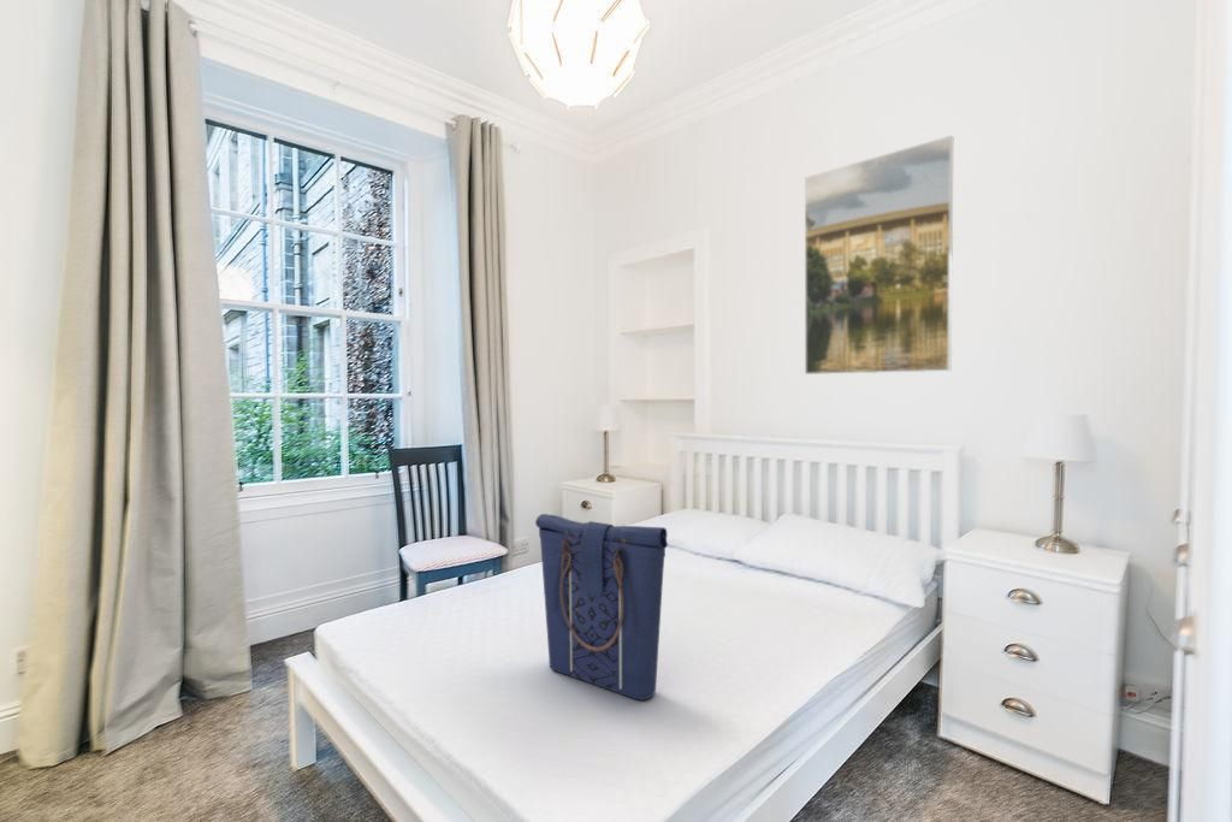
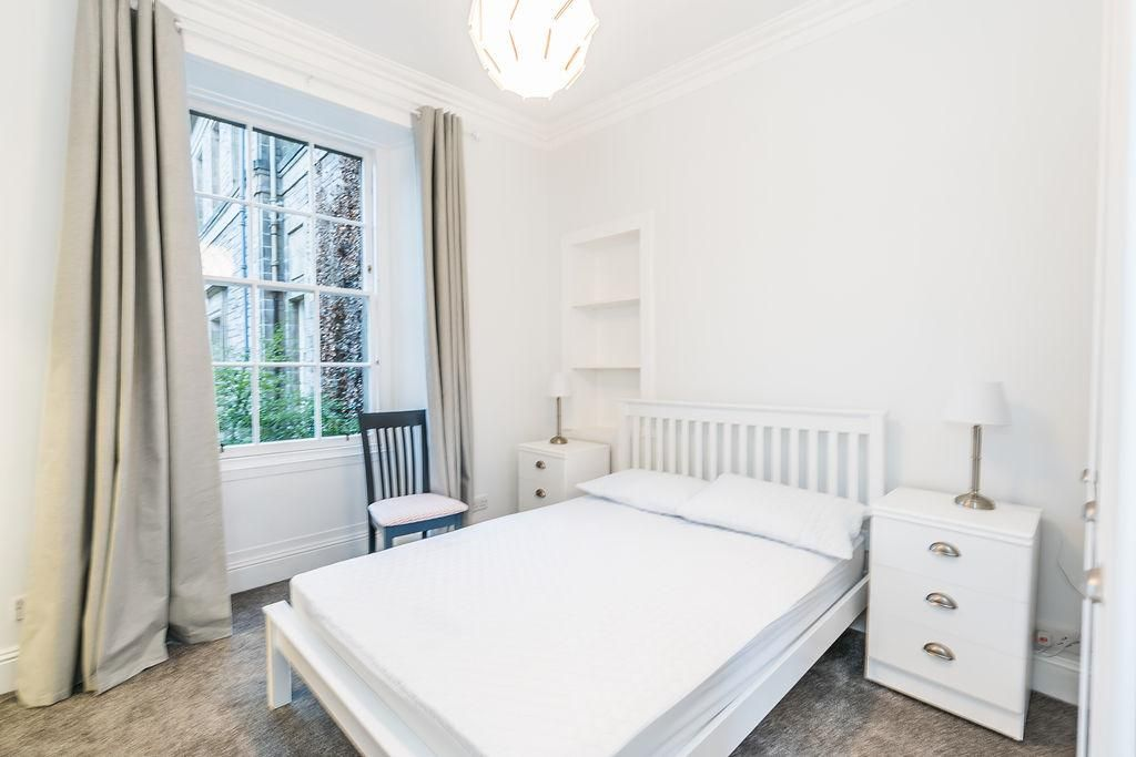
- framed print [804,135,954,375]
- tote bag [534,513,669,702]
